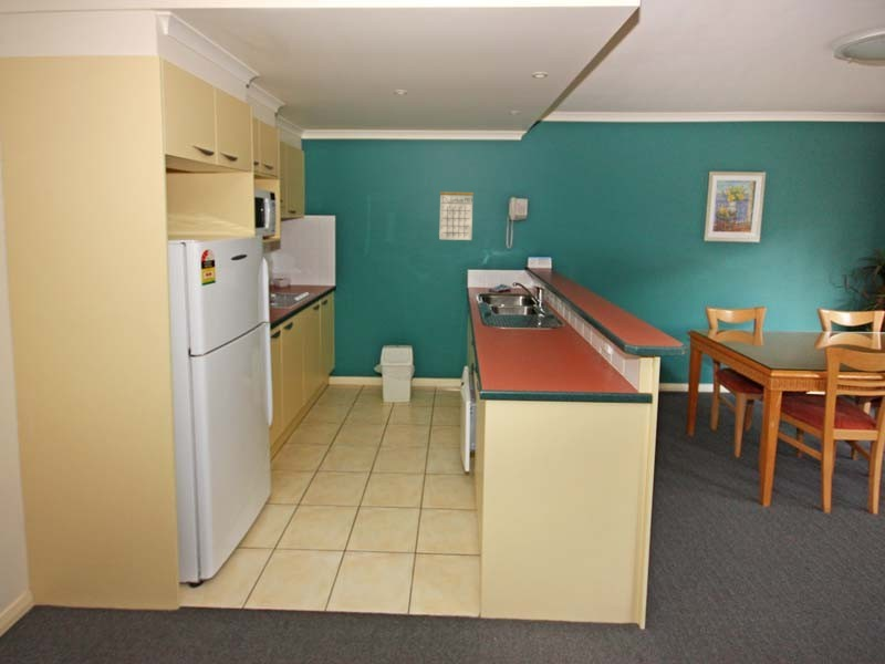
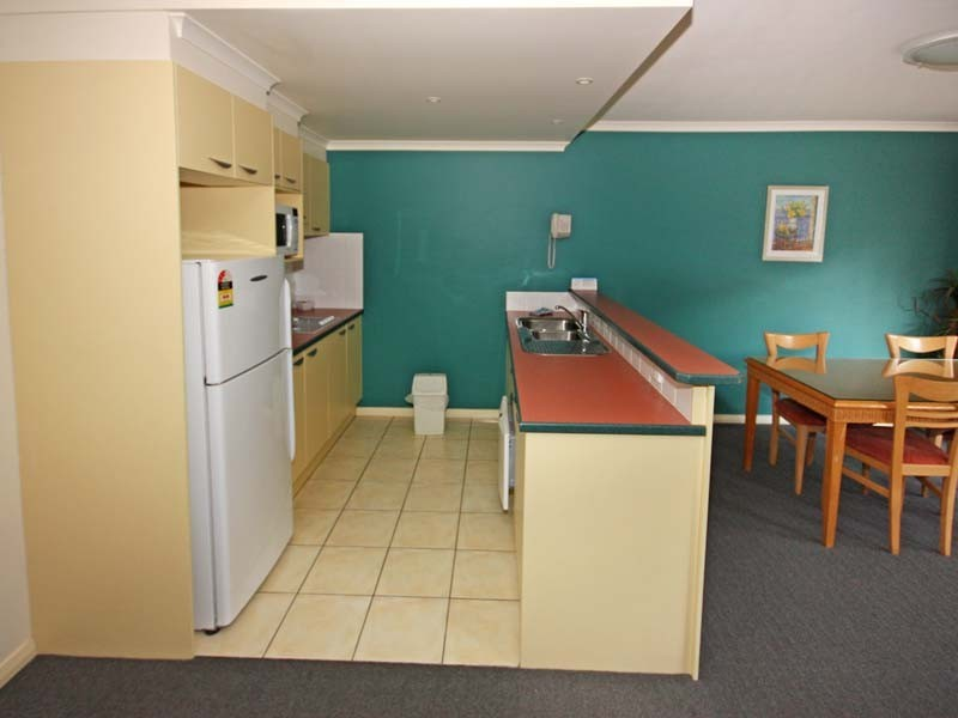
- calendar [438,181,475,241]
